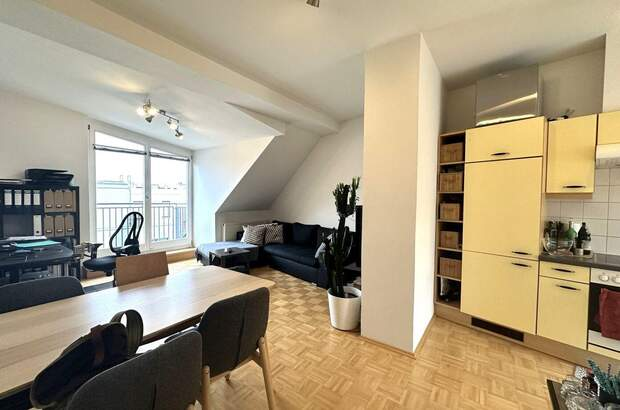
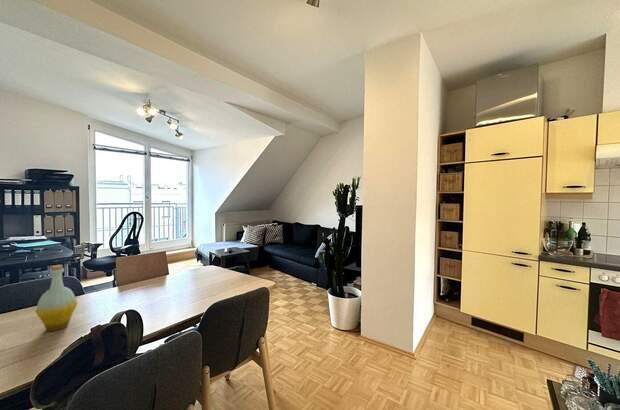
+ bottle [35,264,78,332]
